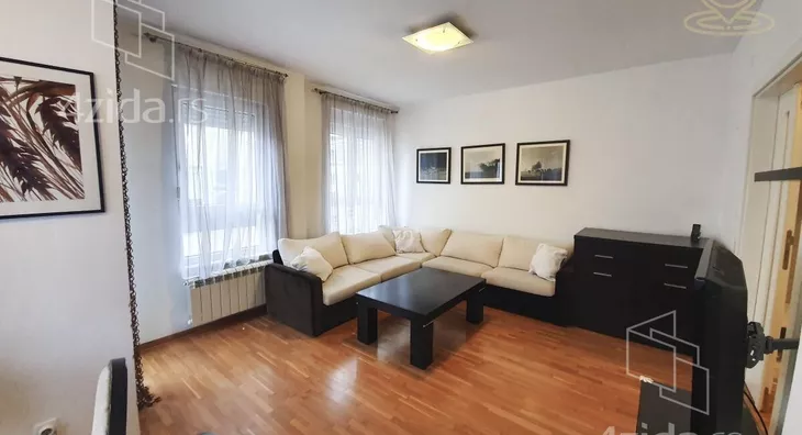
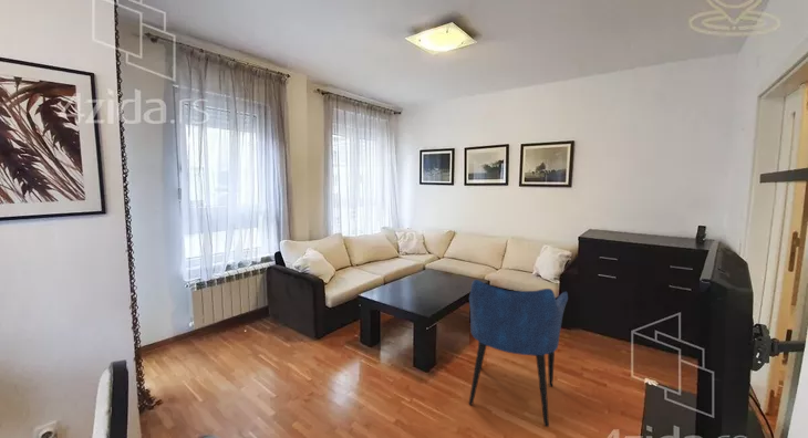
+ armchair [468,279,569,428]
